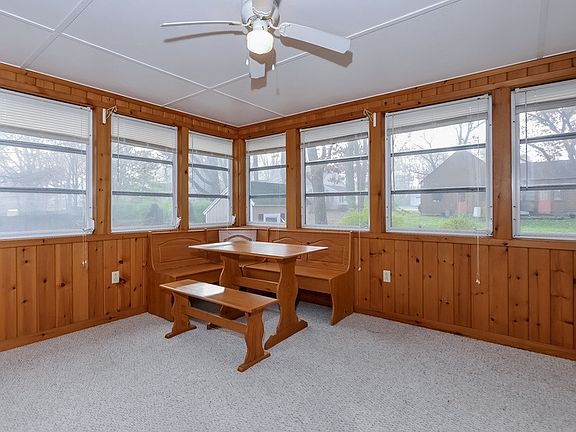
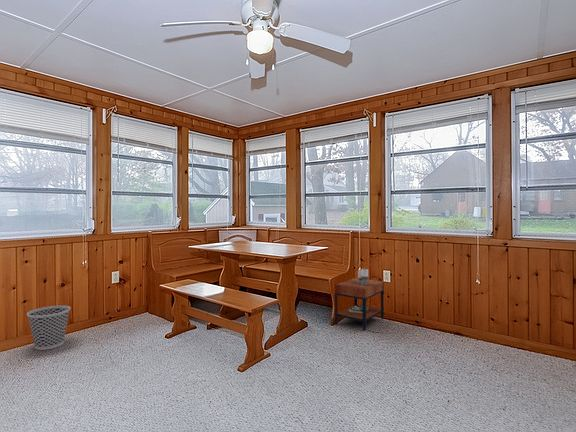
+ wastebasket [26,305,71,351]
+ side table [334,268,385,331]
